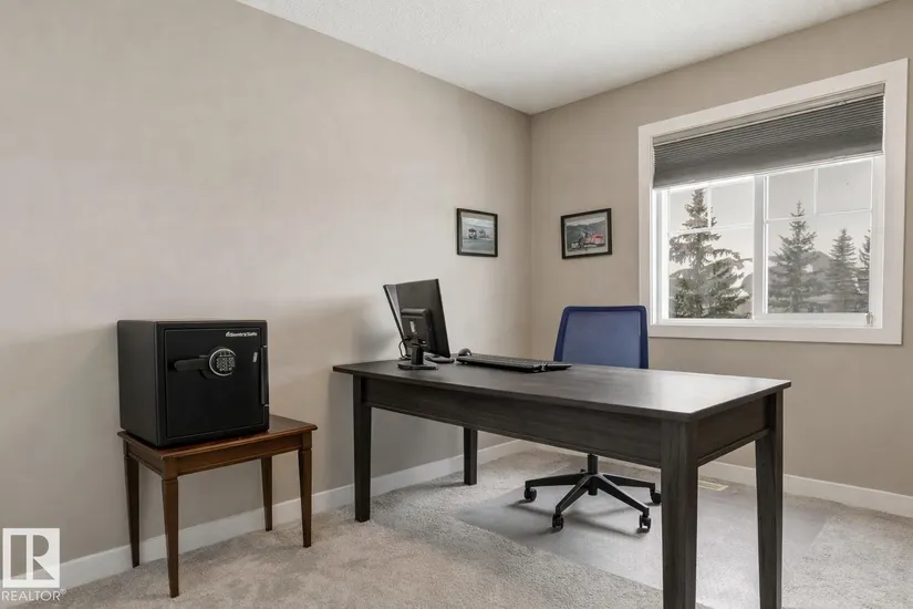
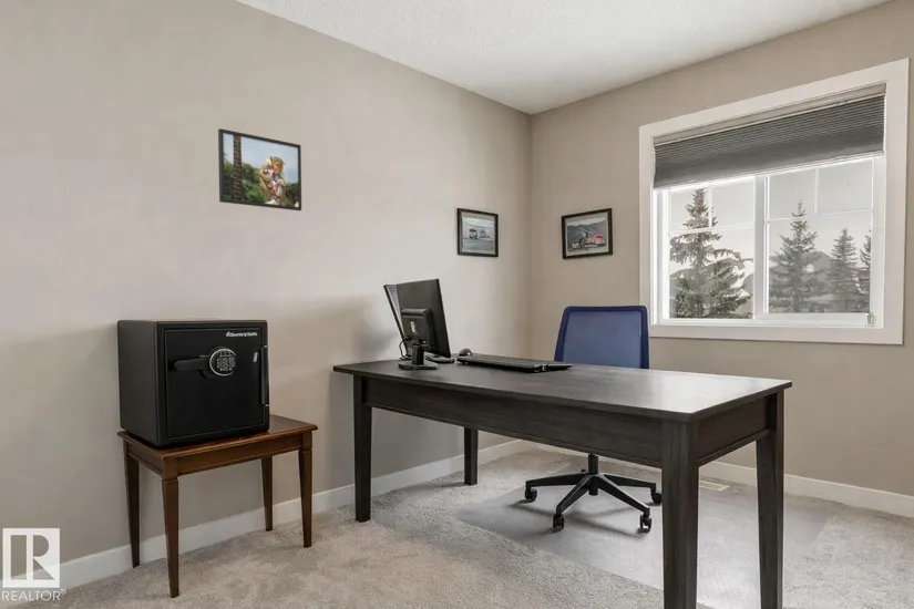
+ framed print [217,127,302,211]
